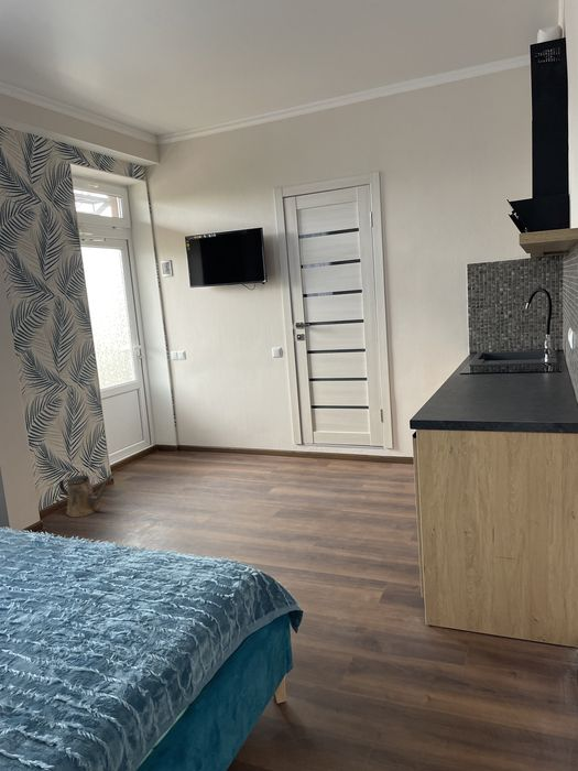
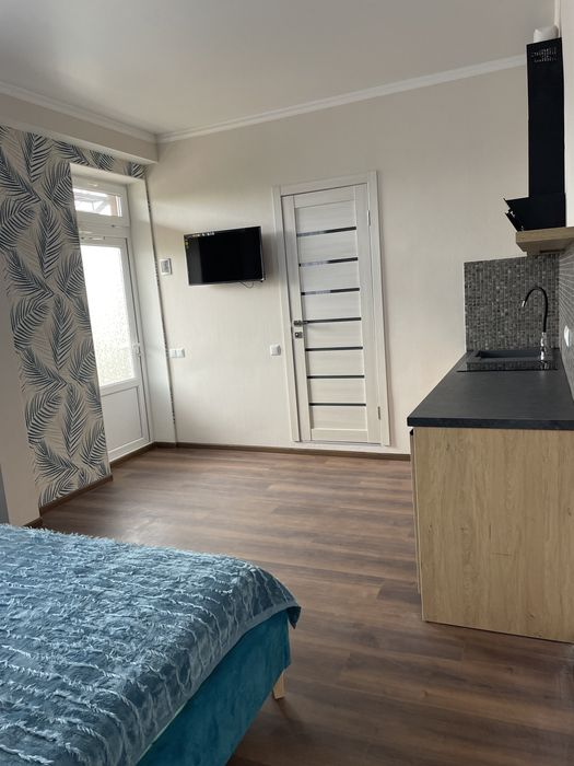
- watering can [58,473,116,518]
